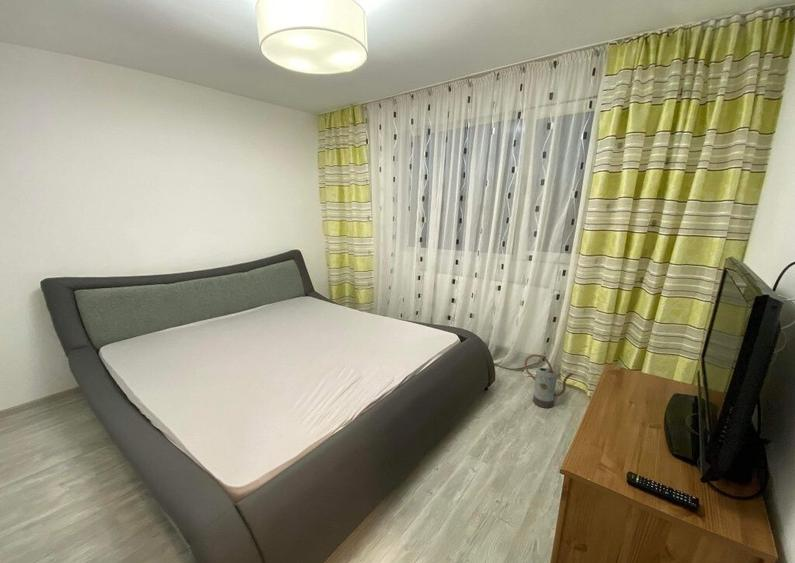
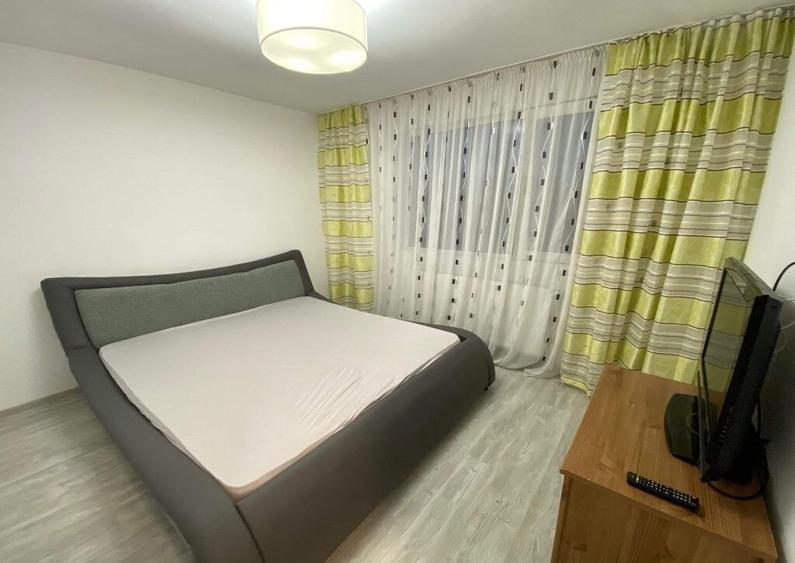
- watering can [523,353,574,409]
